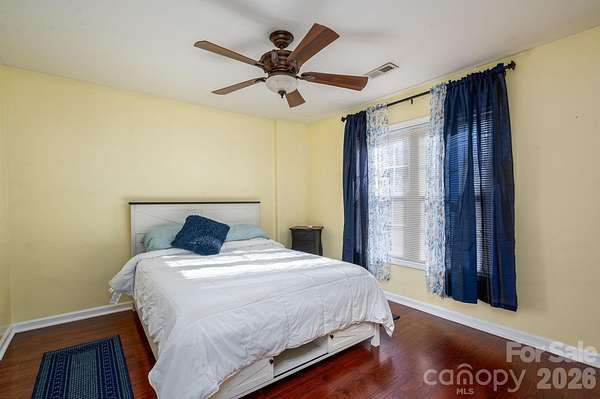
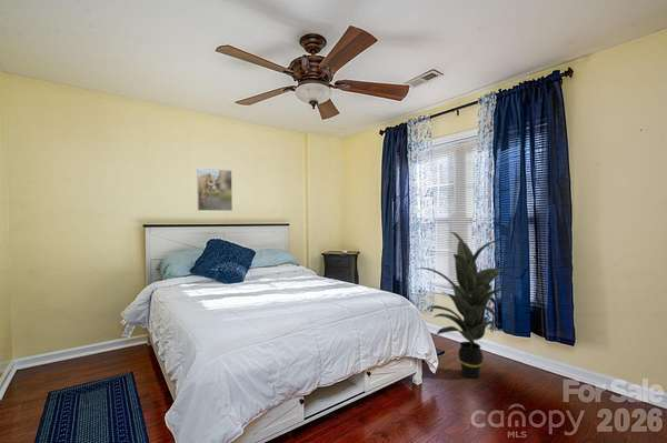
+ indoor plant [415,231,512,380]
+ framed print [196,167,233,212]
